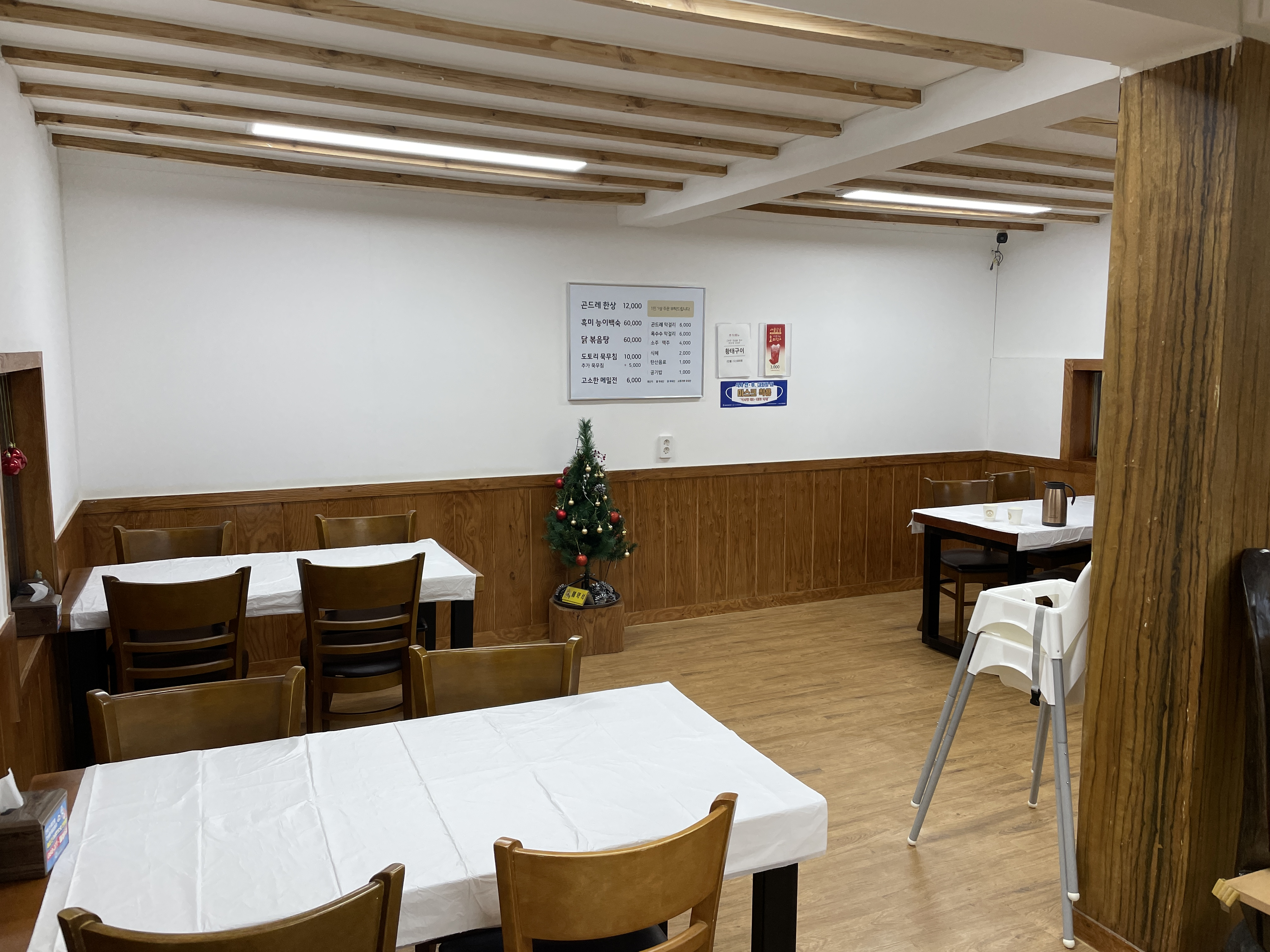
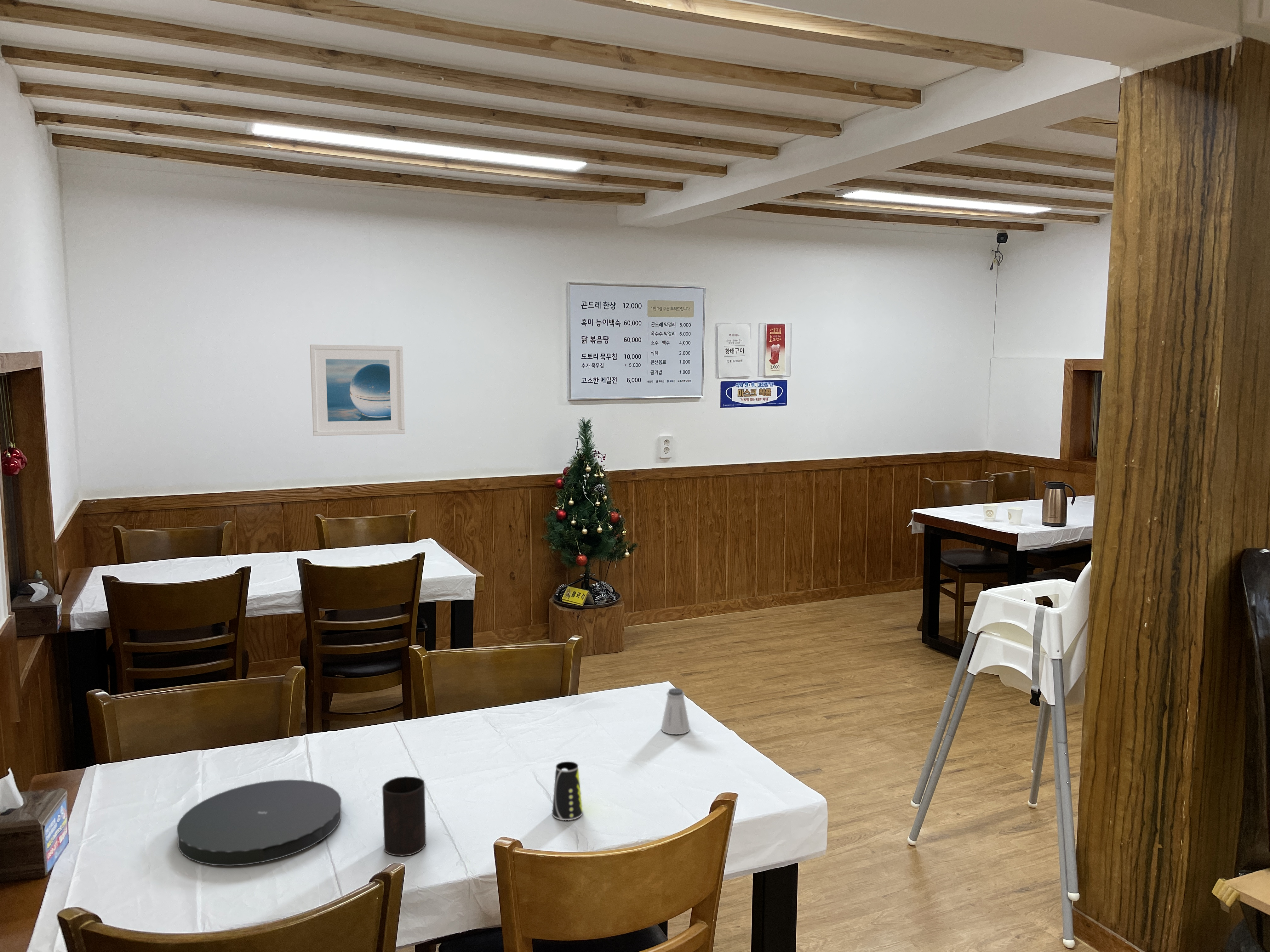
+ cup [552,761,583,821]
+ saltshaker [661,688,690,735]
+ cup [382,776,426,856]
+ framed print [310,344,406,436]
+ plate [176,779,341,866]
